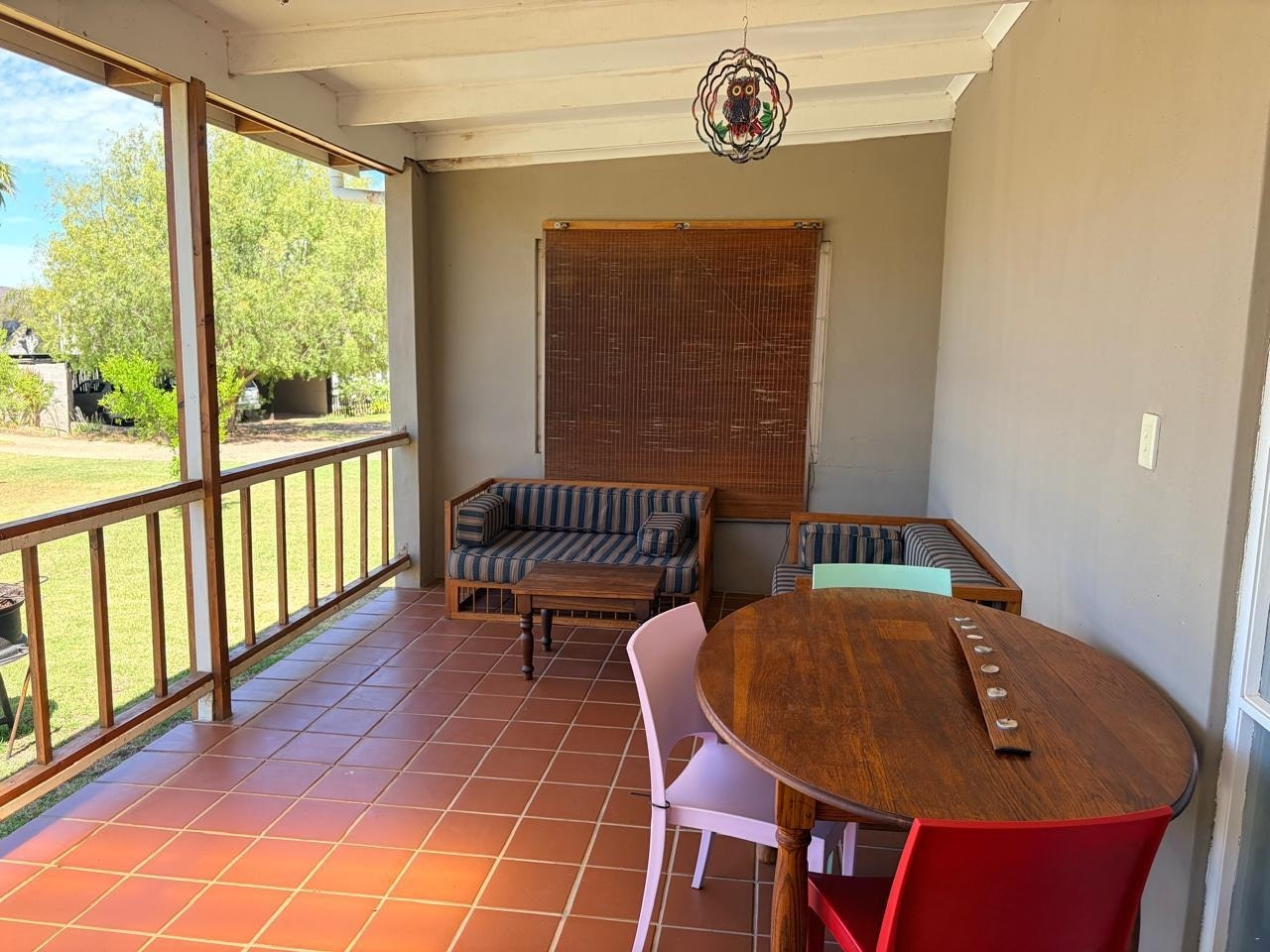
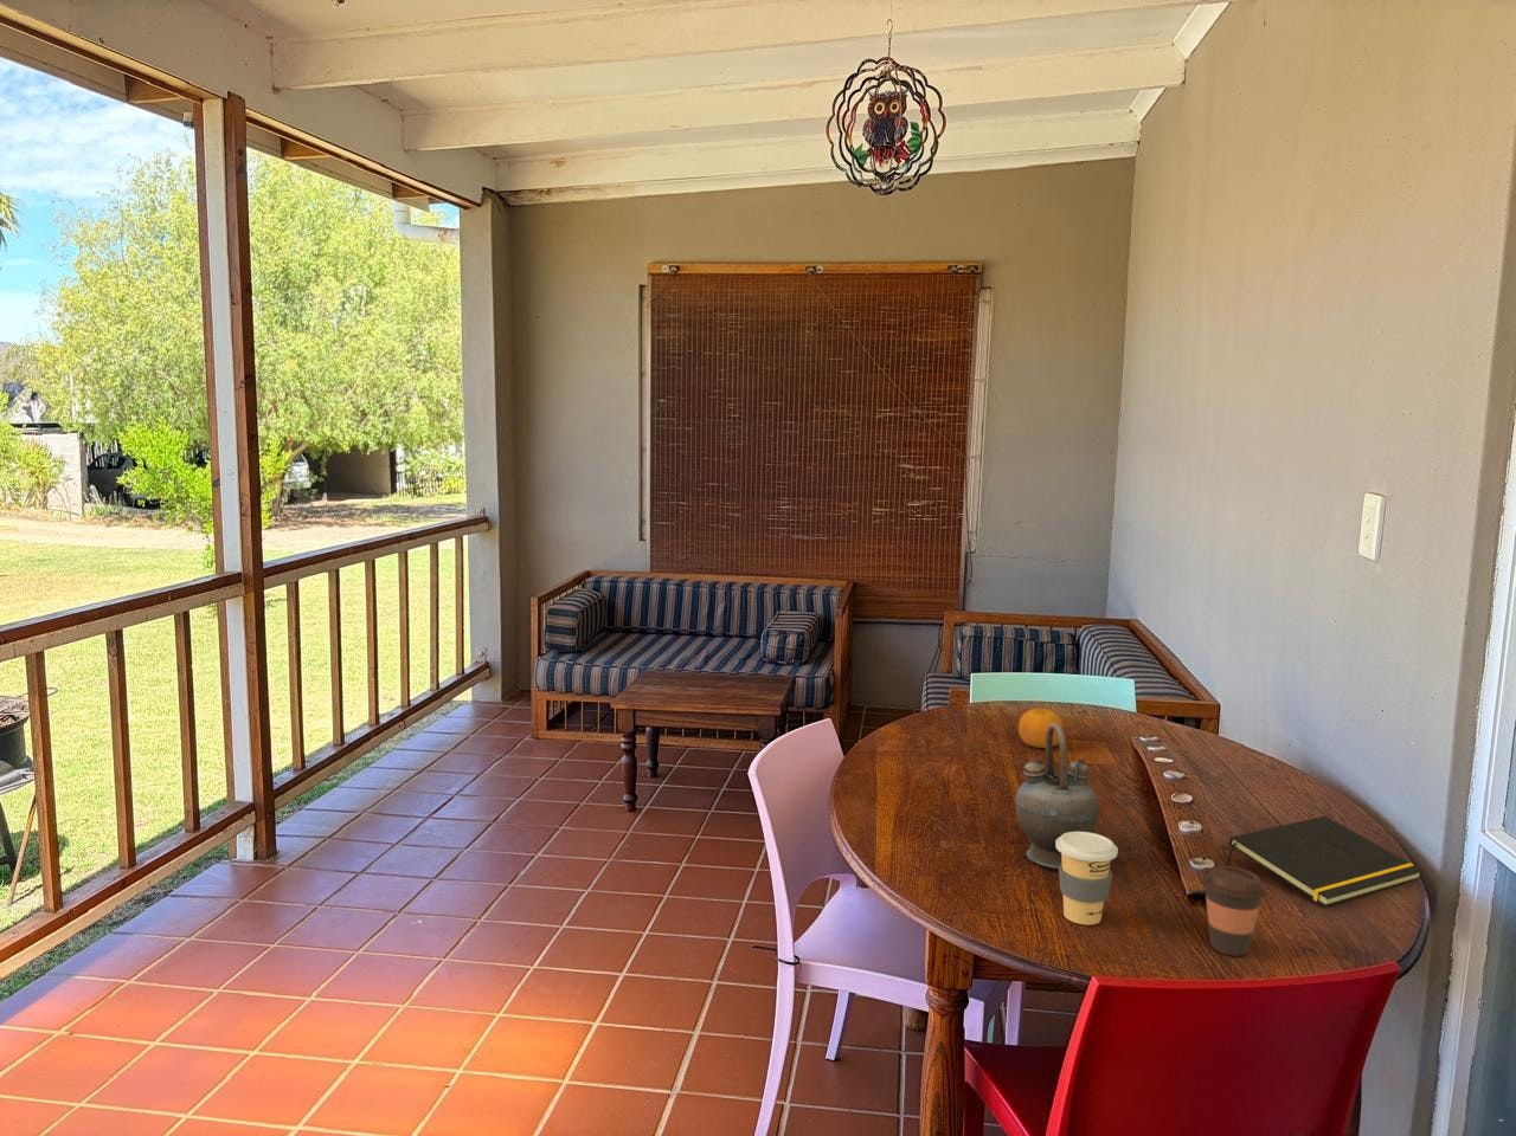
+ notepad [1225,814,1424,908]
+ coffee cup [1055,832,1120,926]
+ coffee cup [1201,865,1269,957]
+ teapot [1013,723,1101,870]
+ fruit [1017,700,1065,749]
